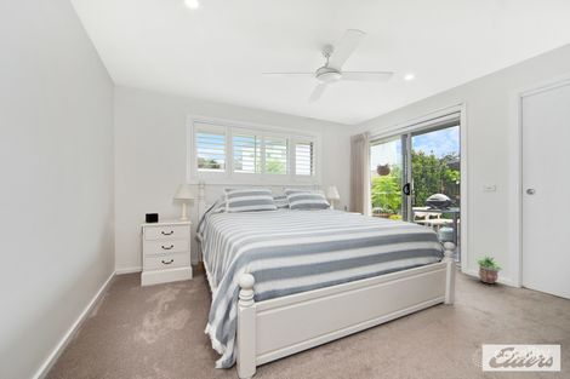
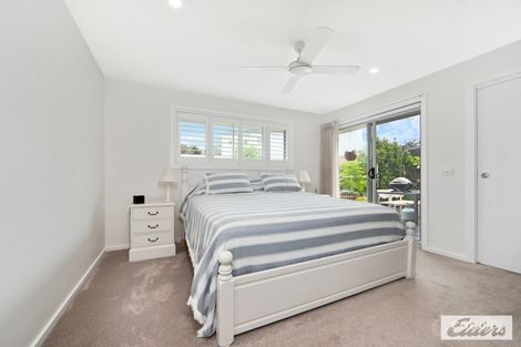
- potted plant [475,254,503,285]
